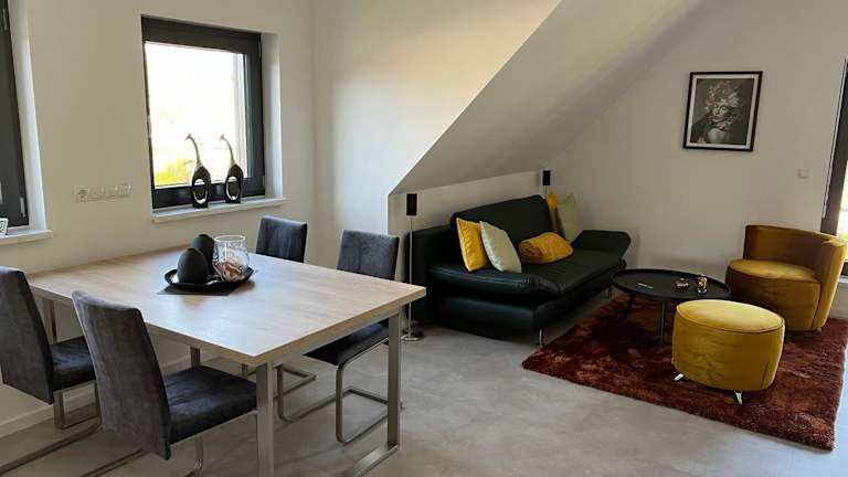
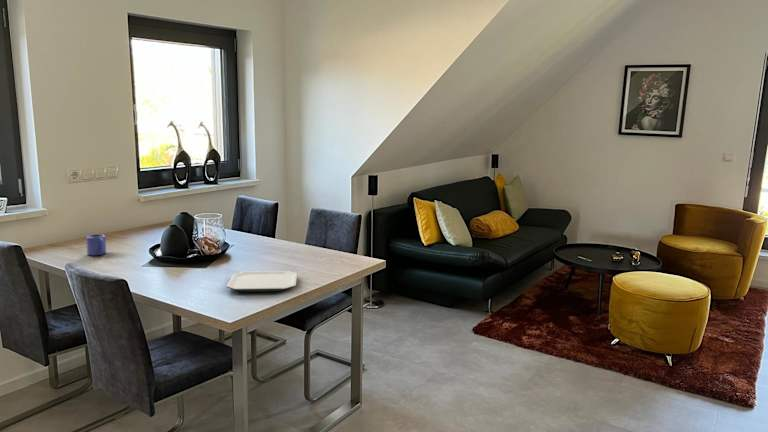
+ mug [85,233,107,256]
+ plate [225,270,298,293]
